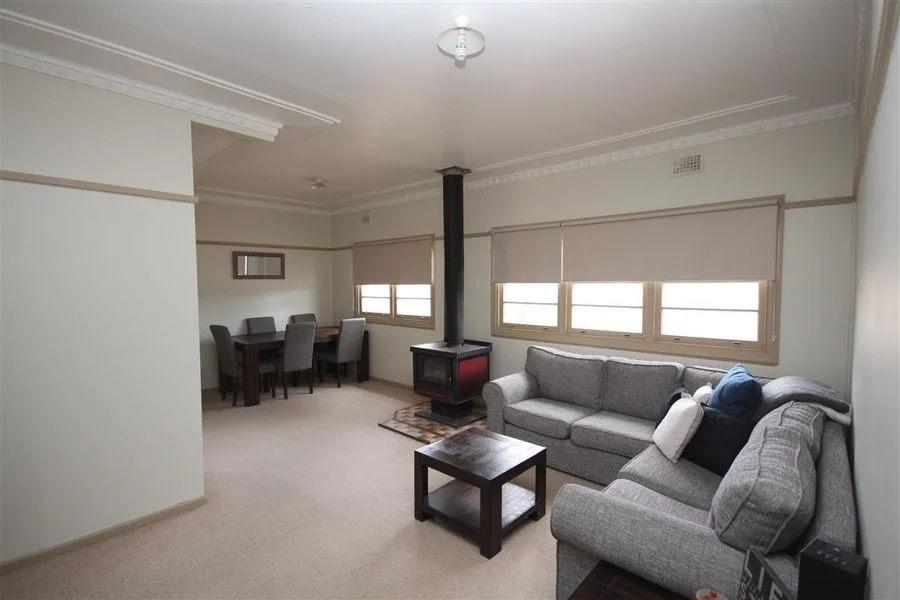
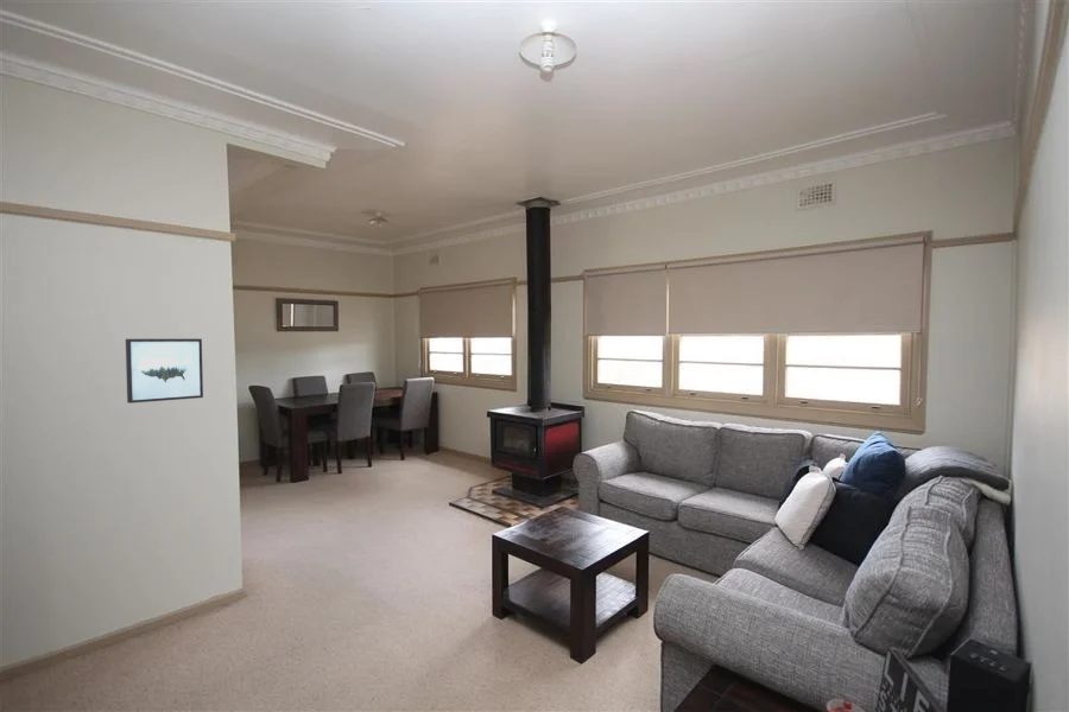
+ wall art [125,338,204,405]
